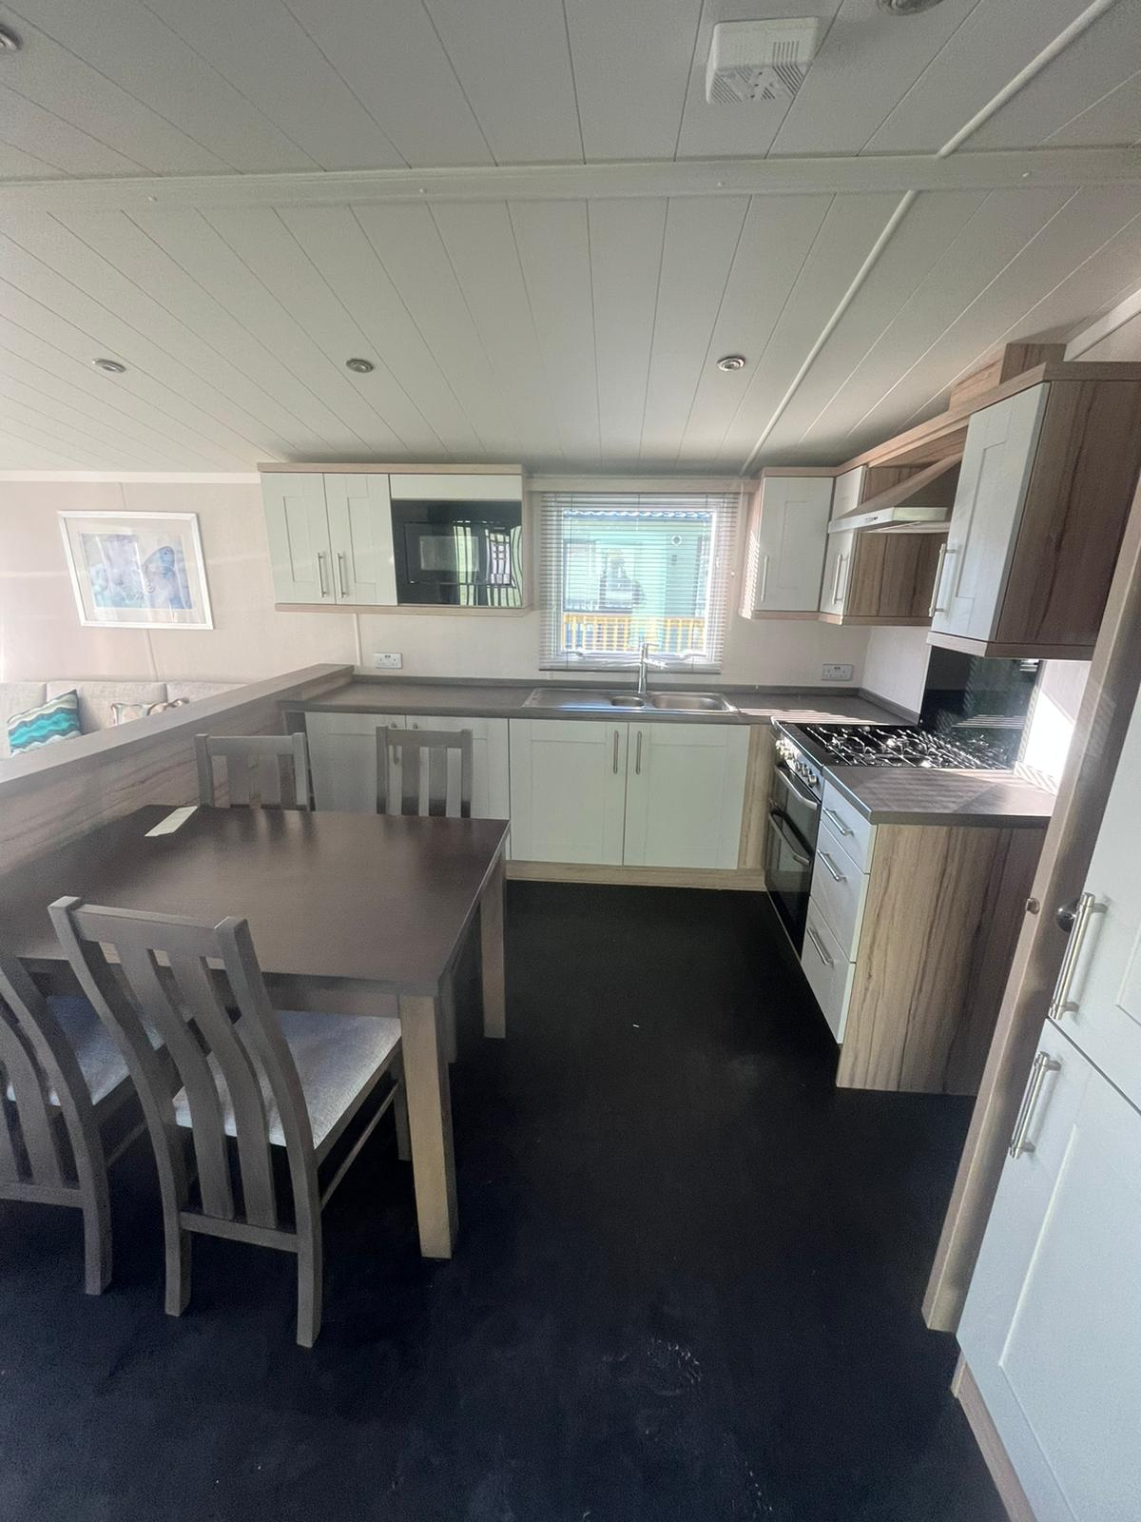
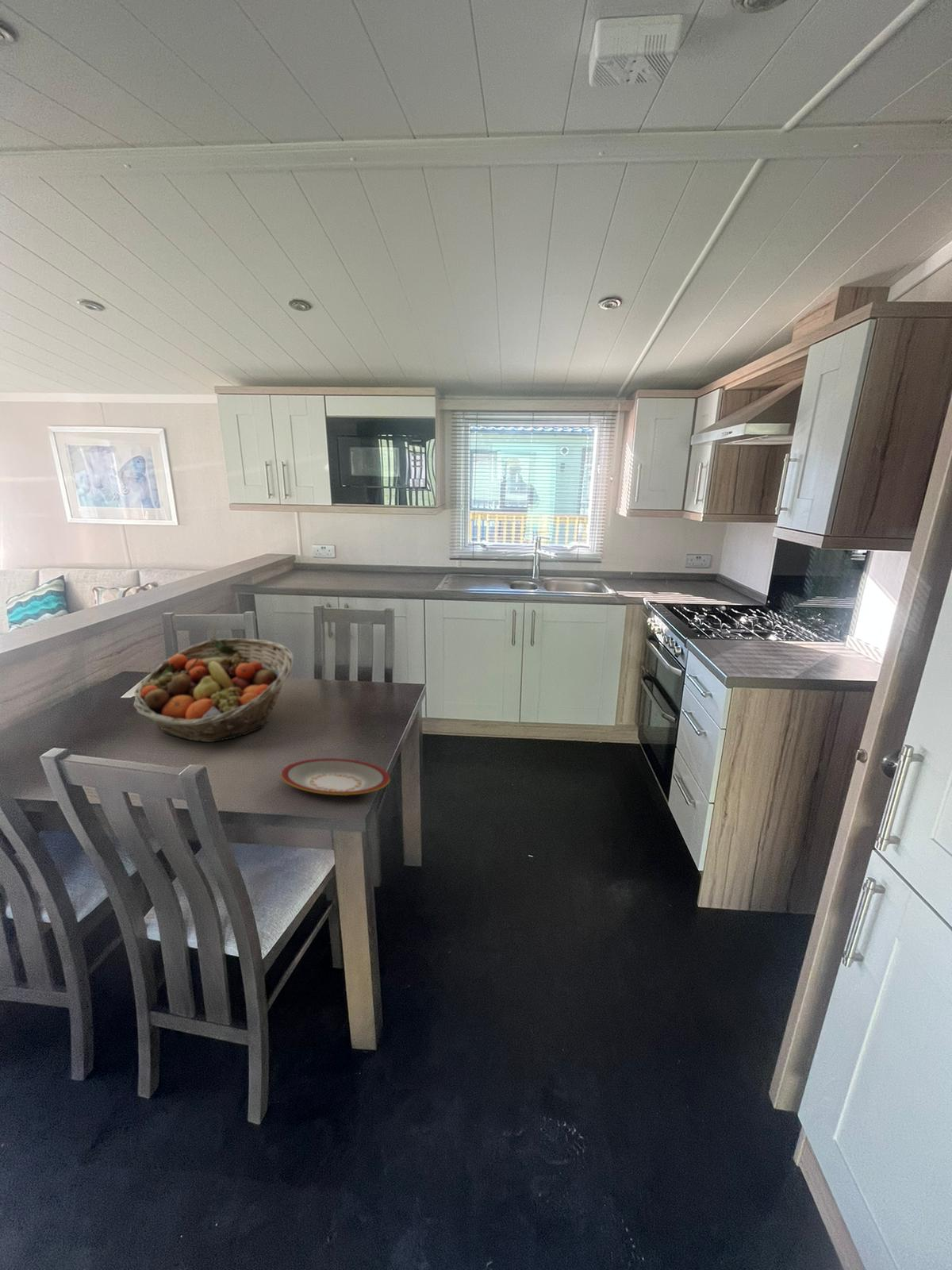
+ plate [281,757,390,796]
+ fruit basket [132,637,294,743]
